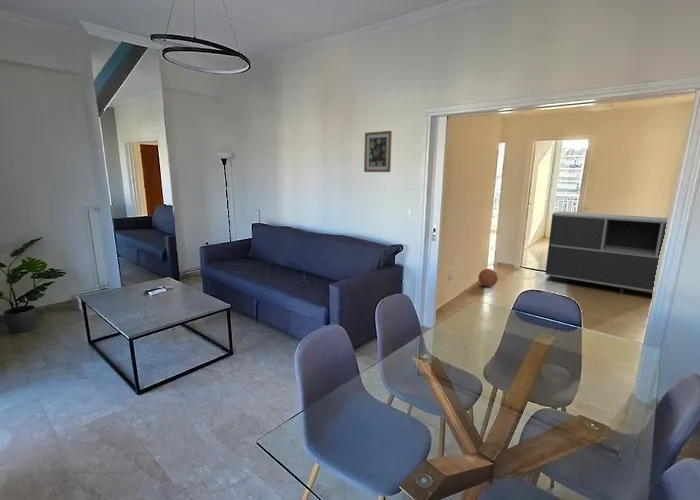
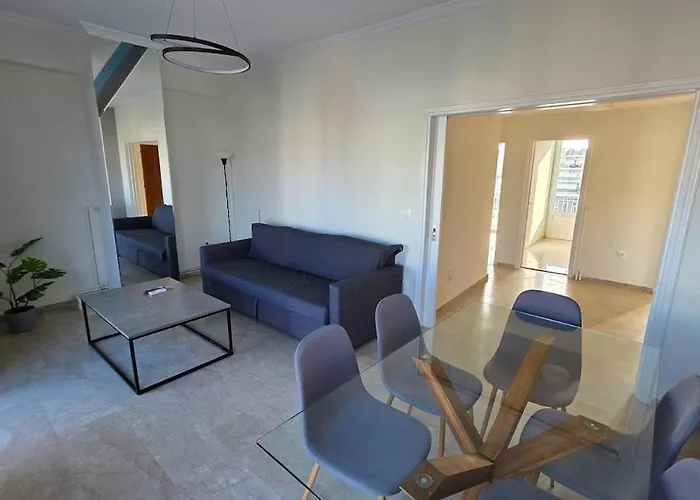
- wall art [363,130,393,173]
- ball [477,268,499,288]
- sideboard [544,211,668,294]
